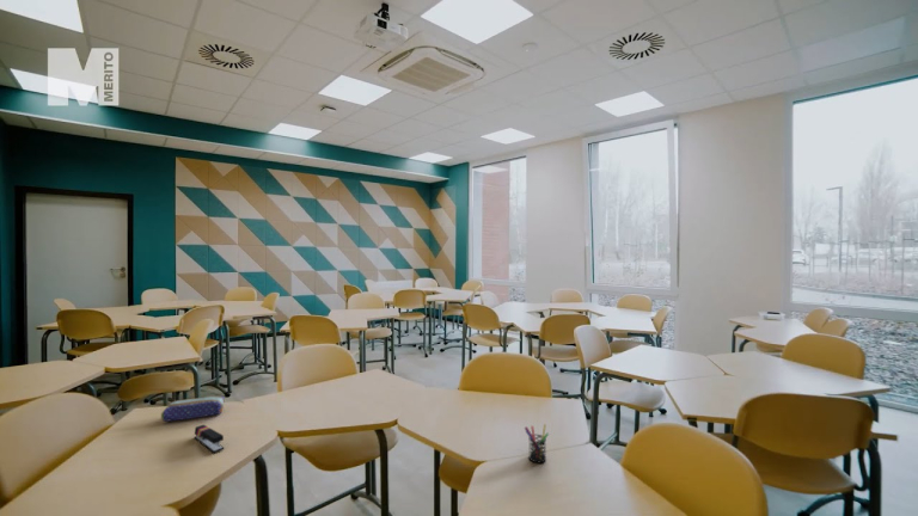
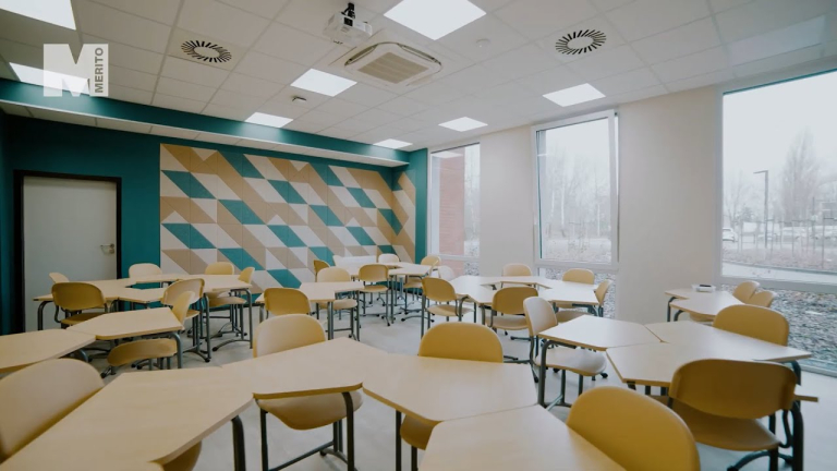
- stapler [192,424,225,454]
- pen holder [524,423,550,465]
- pencil case [160,395,226,423]
